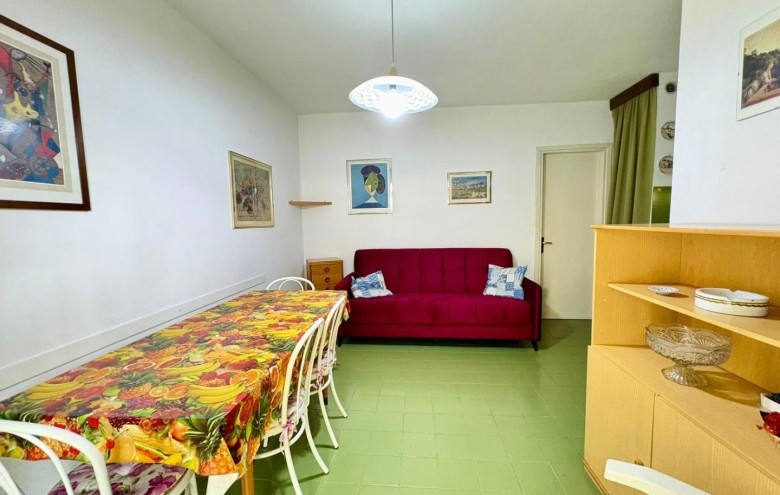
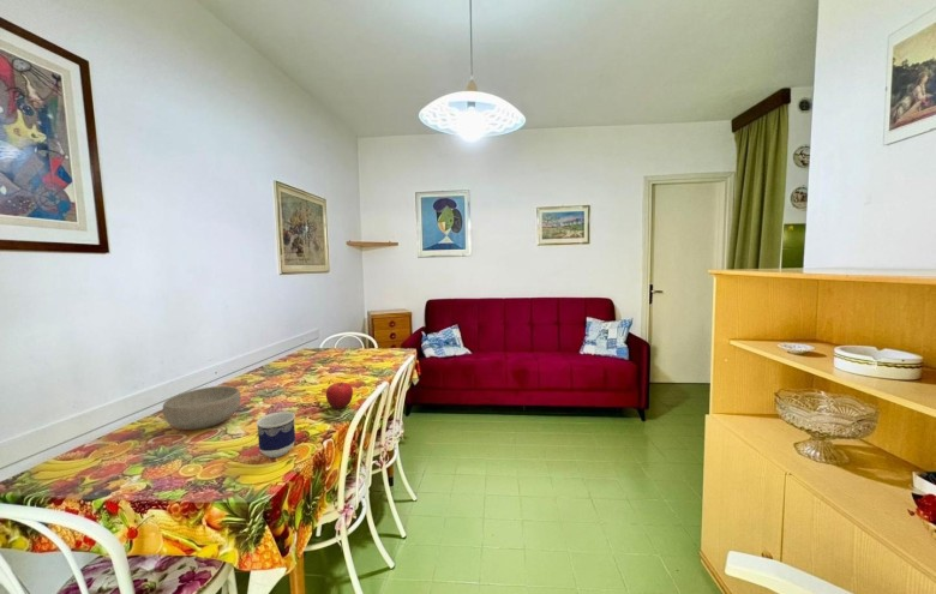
+ cup [256,410,296,458]
+ bowl [162,385,242,431]
+ fruit [325,382,354,410]
